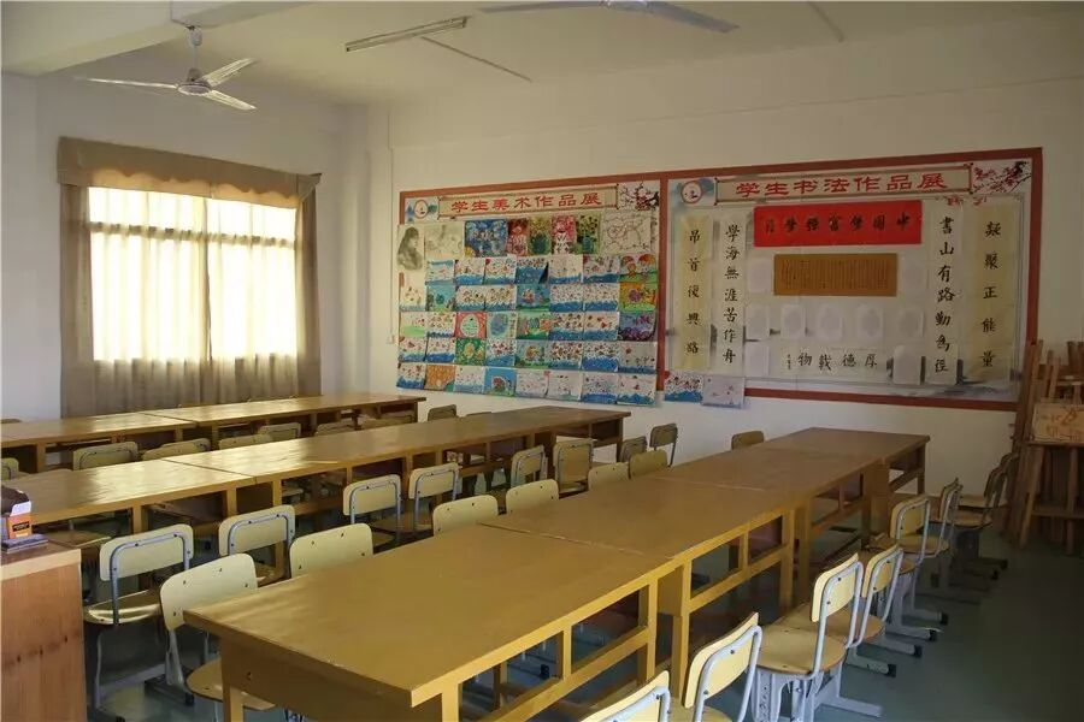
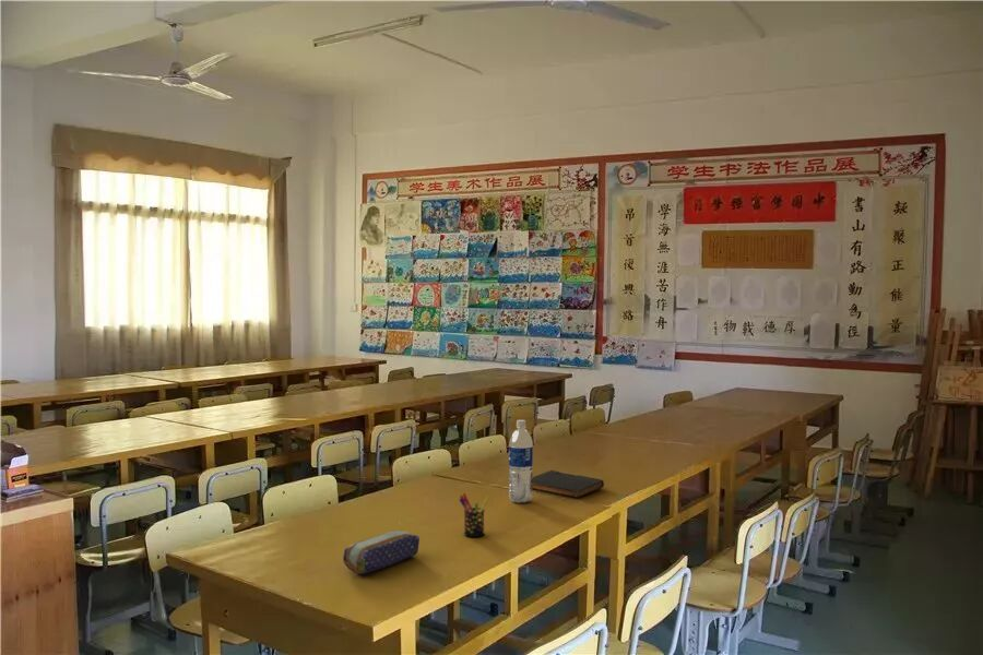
+ water bottle [508,419,534,503]
+ book [532,469,605,499]
+ pencil case [342,528,421,575]
+ pen holder [458,492,489,538]
